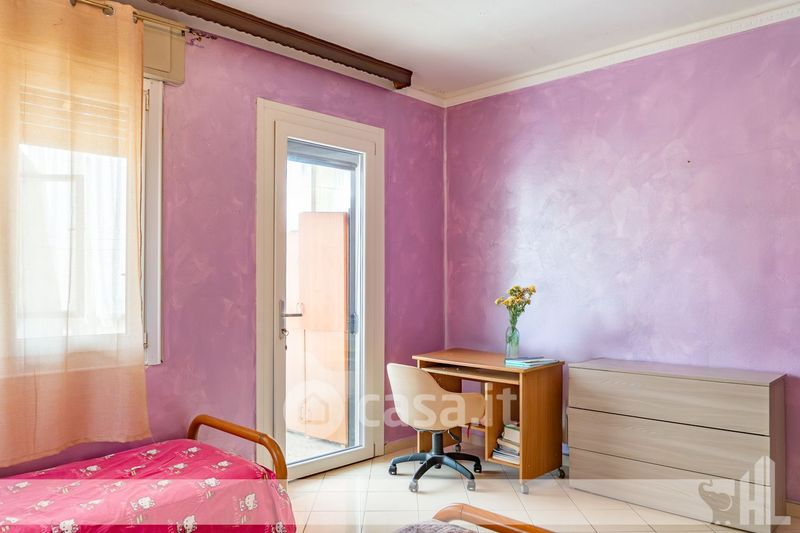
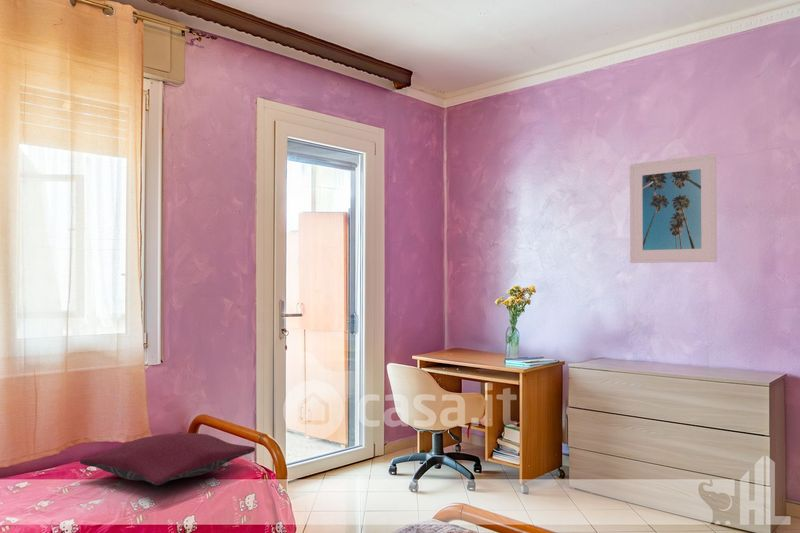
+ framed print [629,153,718,264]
+ pillow [79,431,256,486]
